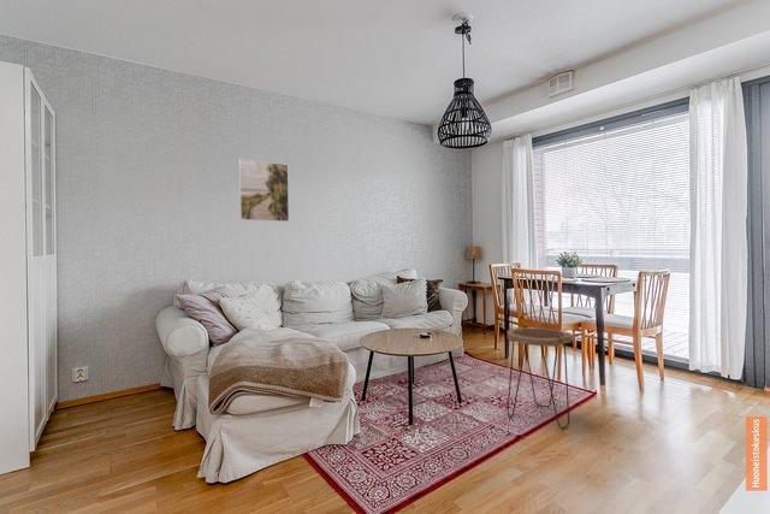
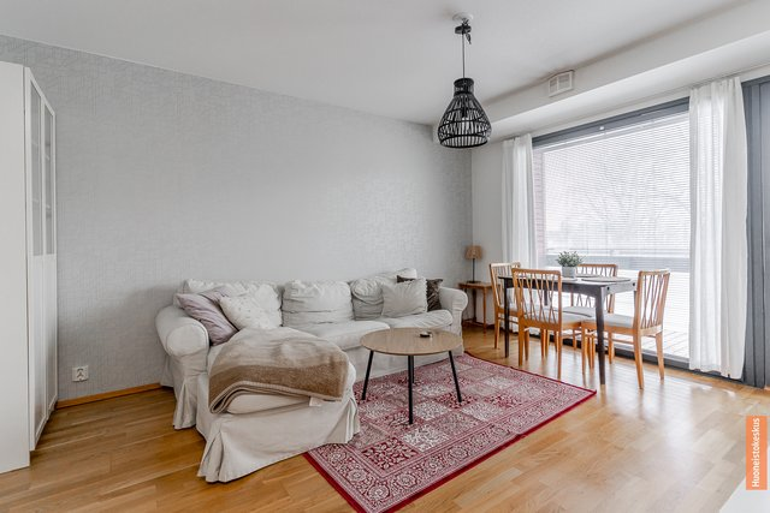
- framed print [238,158,290,223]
- side table [507,326,574,430]
